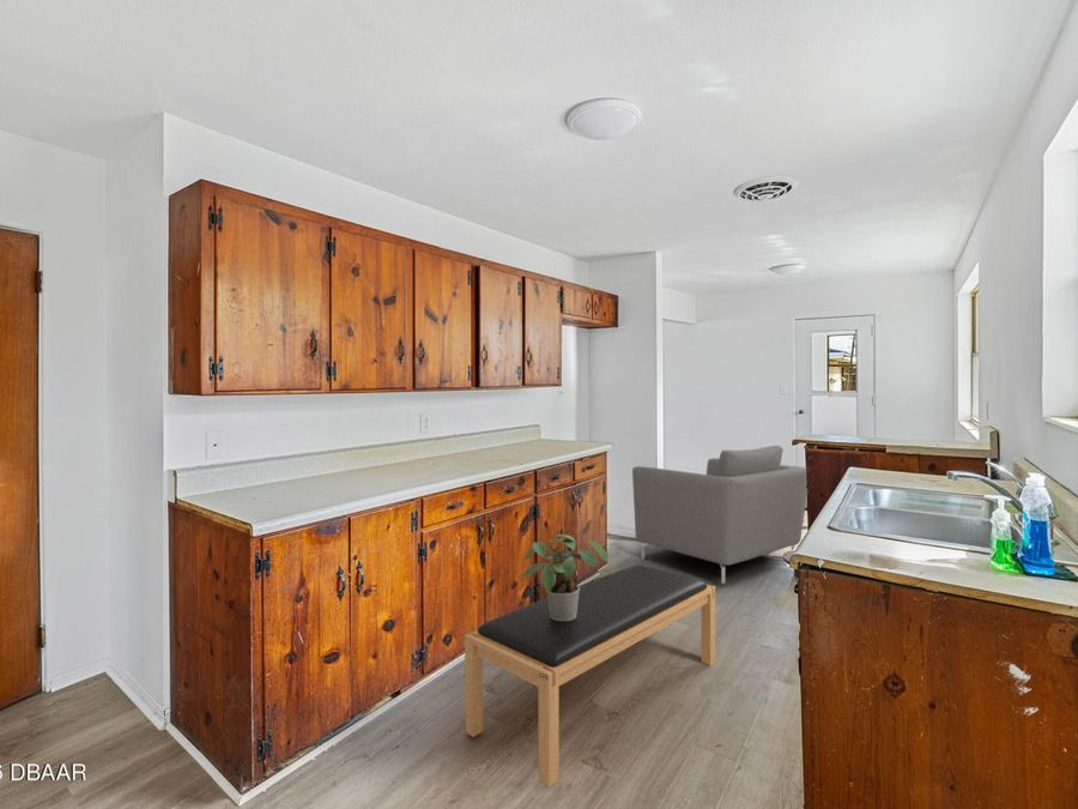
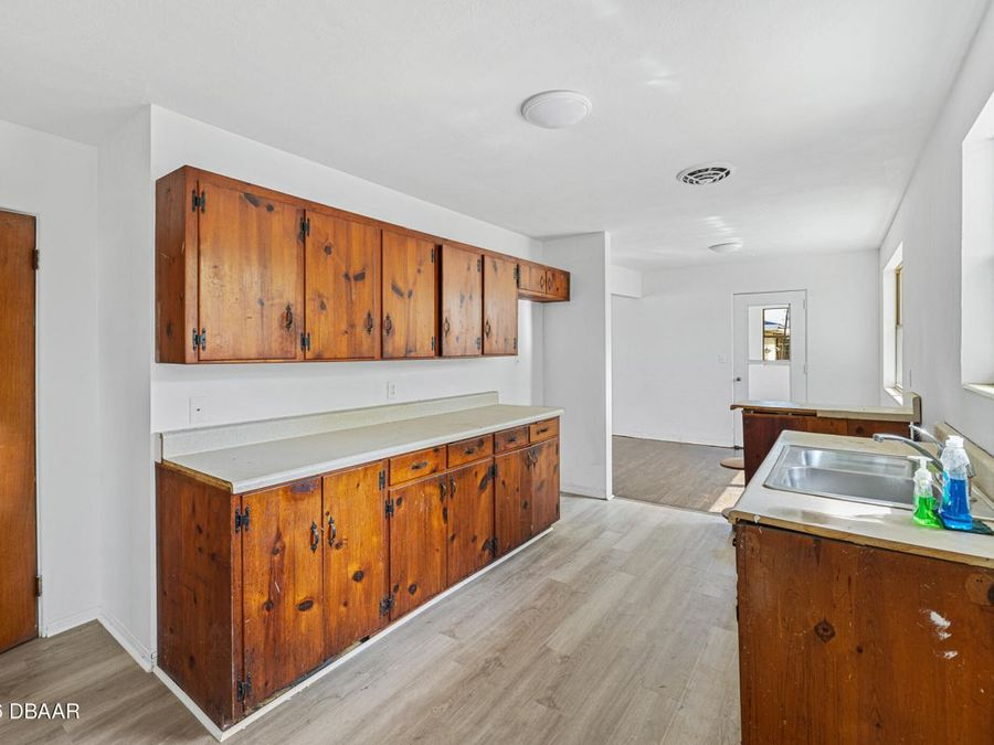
- bench [464,565,716,789]
- potted plant [522,533,610,621]
- chair [631,445,808,585]
